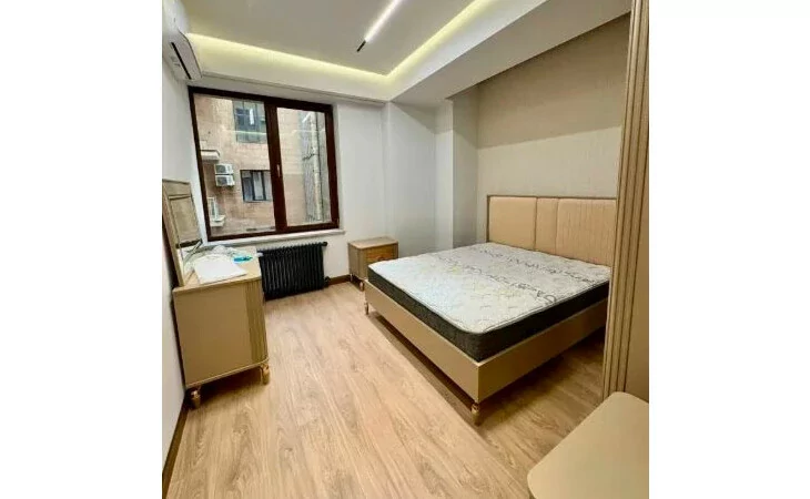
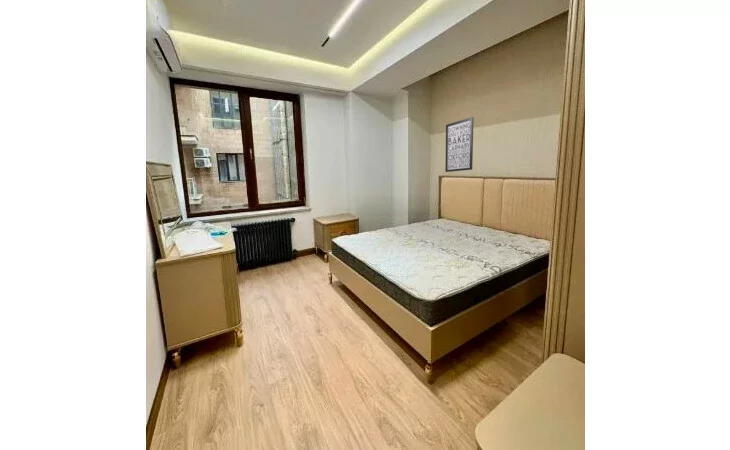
+ wall art [444,116,474,173]
